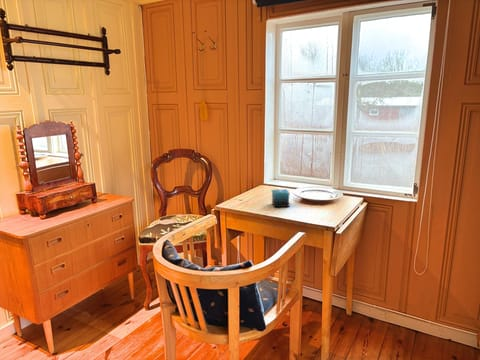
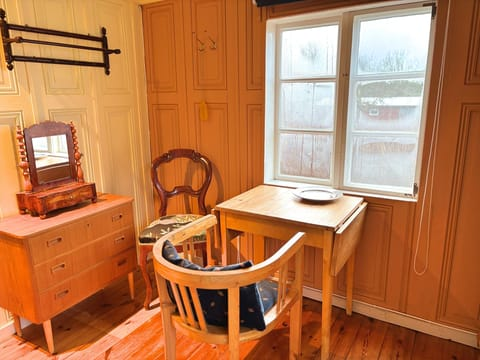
- candle [271,188,291,208]
